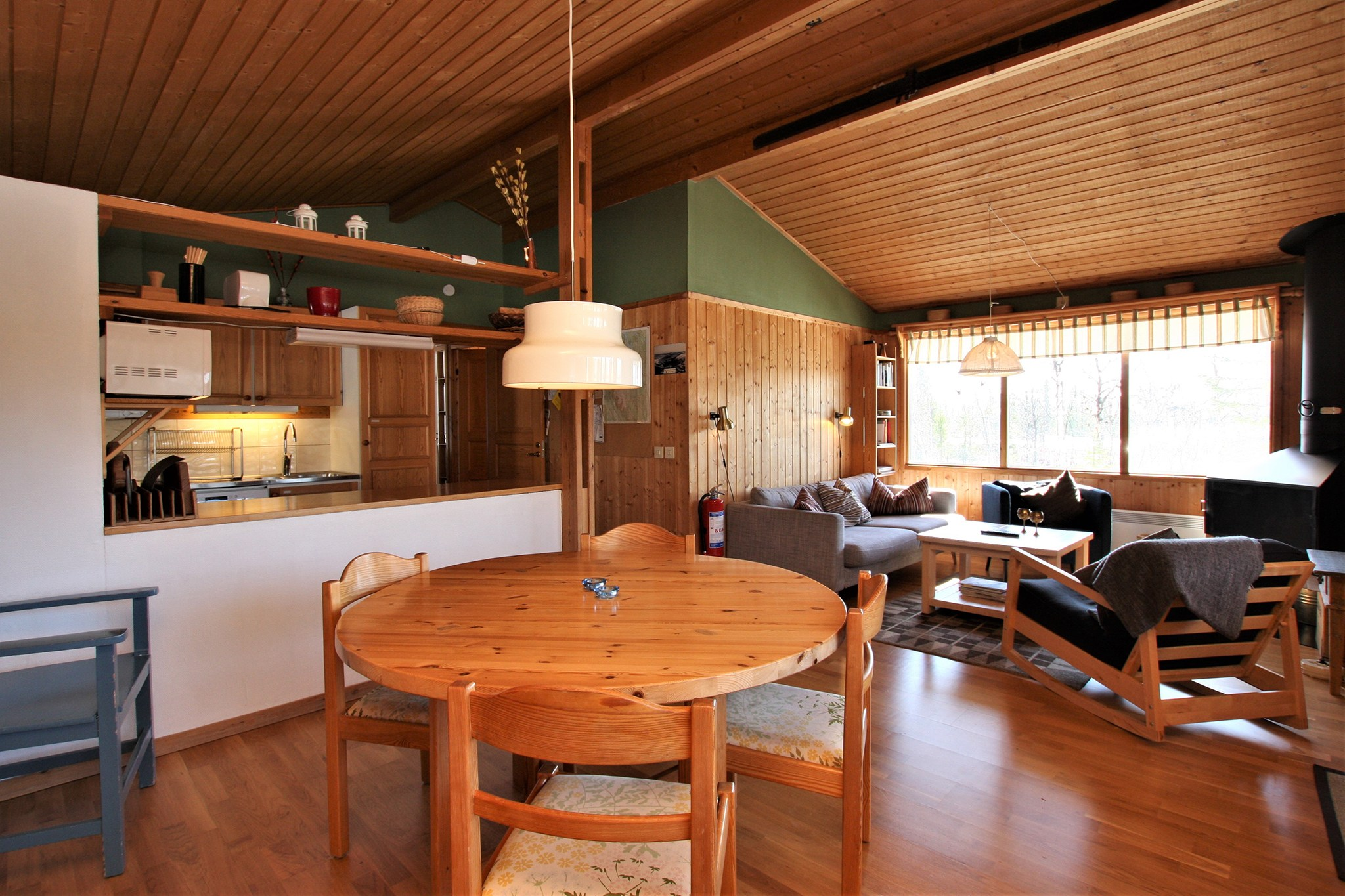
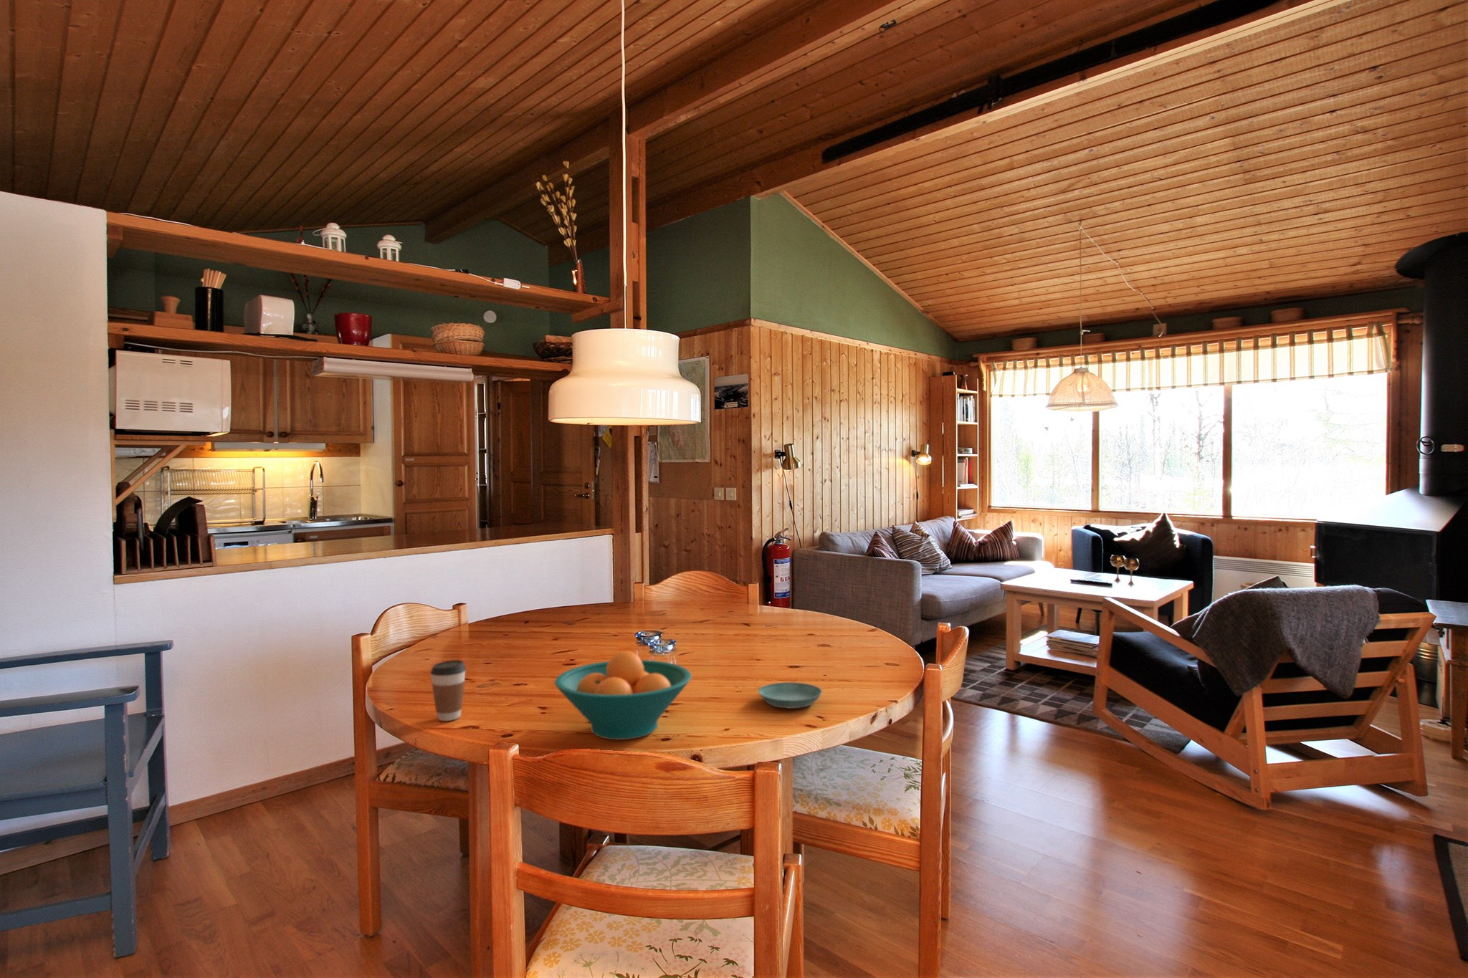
+ coffee cup [429,659,467,721]
+ saucer [757,681,823,709]
+ fruit bowl [554,651,692,741]
